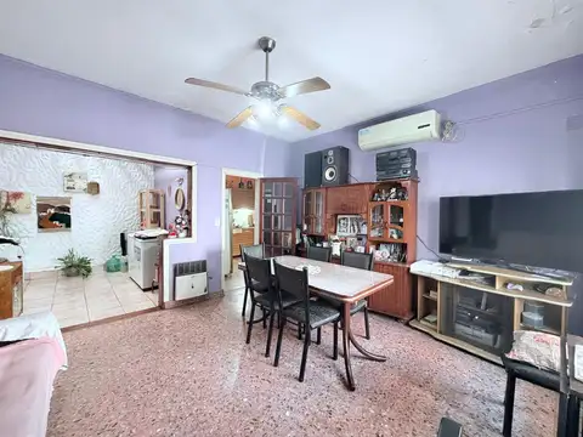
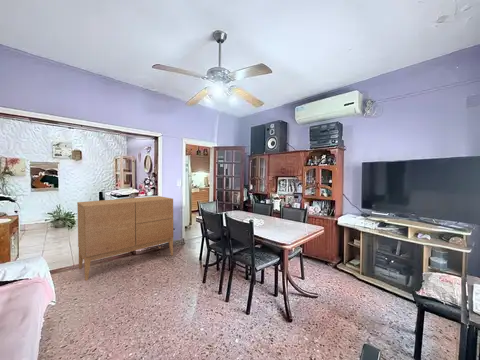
+ sideboard [76,195,174,282]
